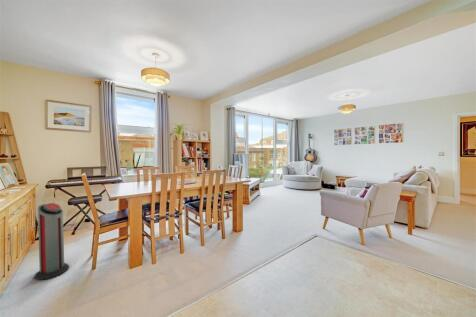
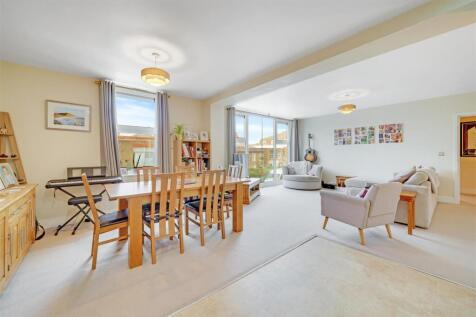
- air purifier [34,202,70,281]
